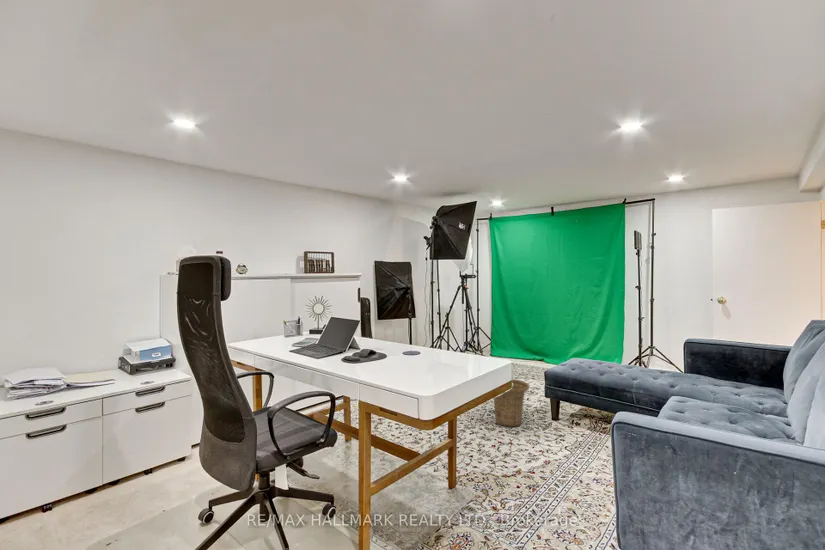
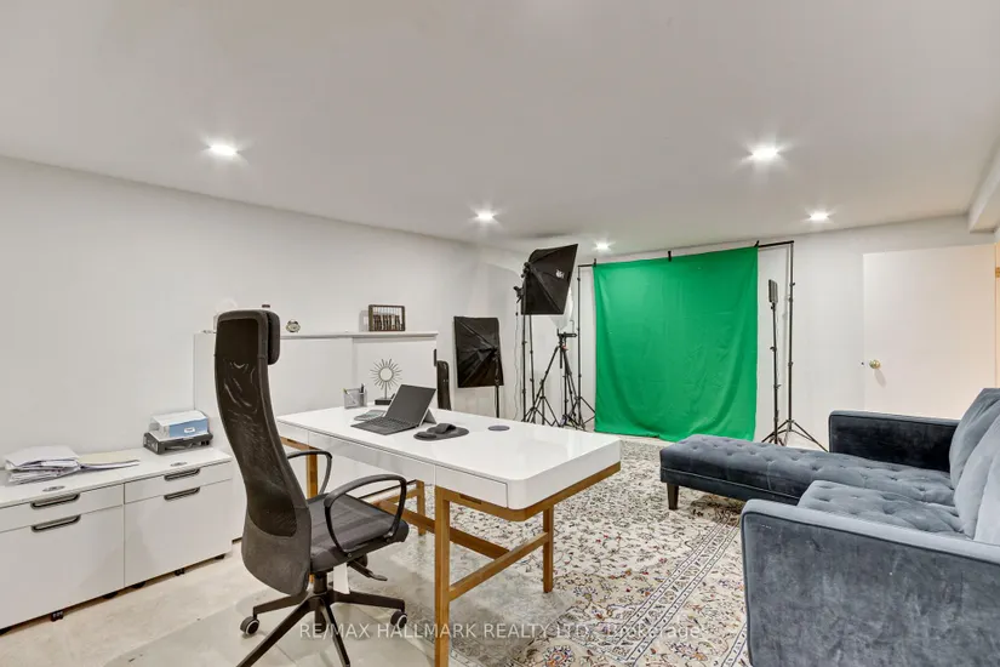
- basket [493,378,530,428]
